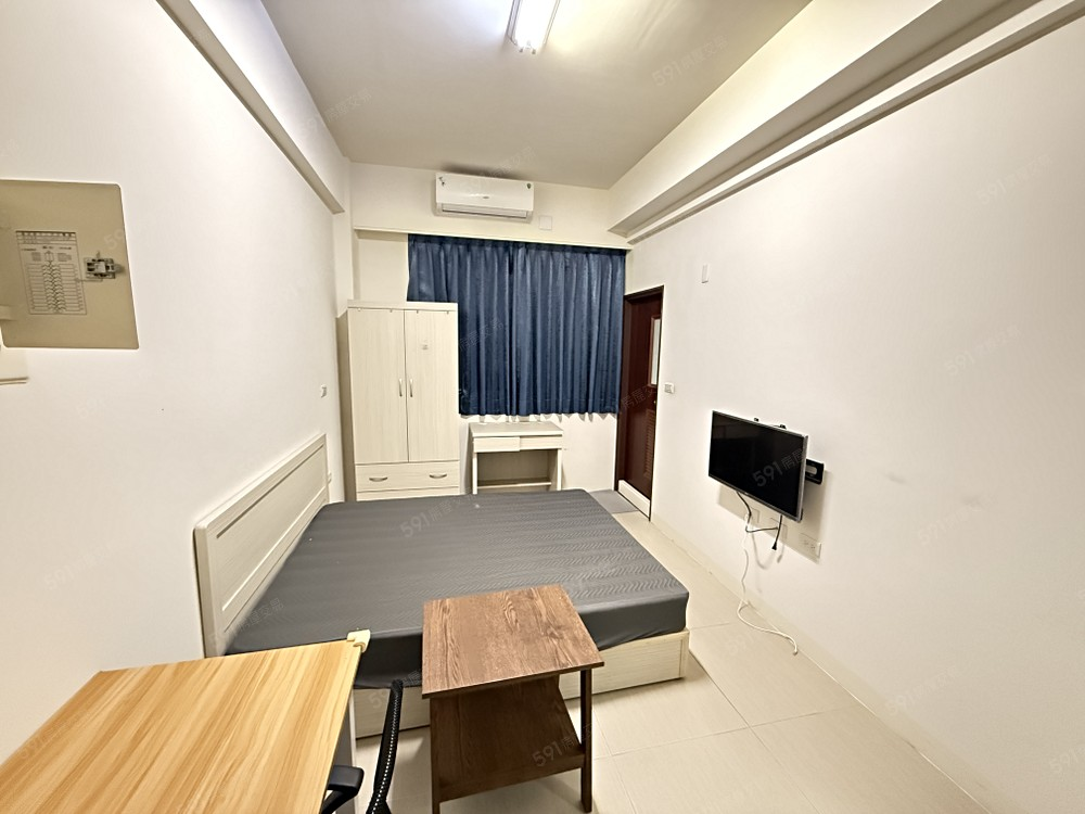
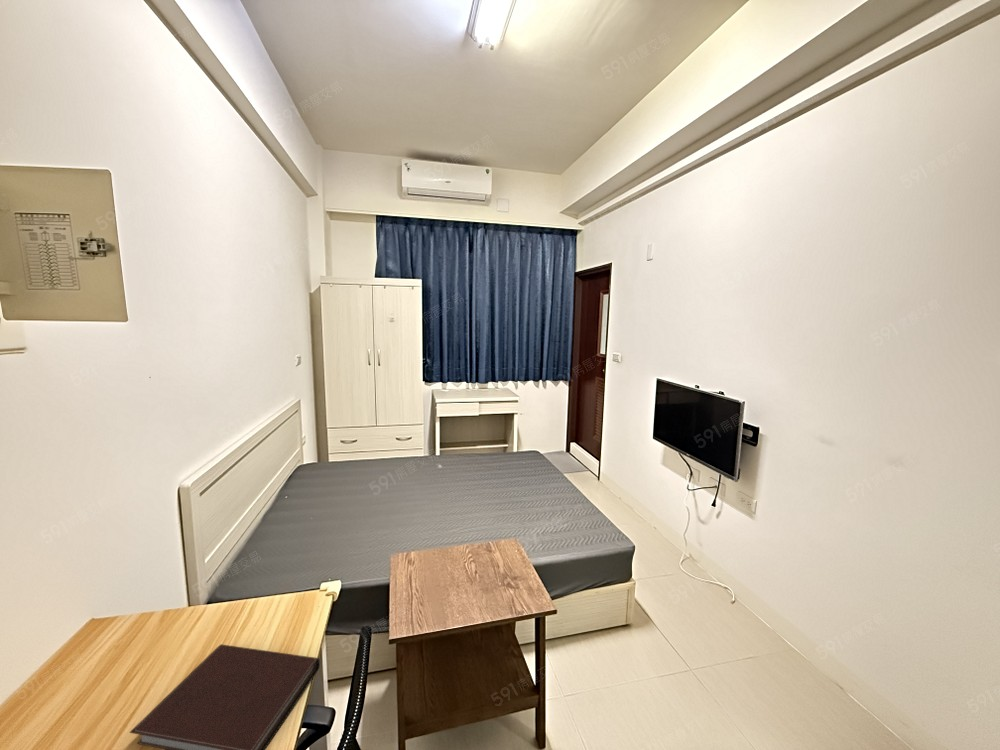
+ notebook [129,643,321,750]
